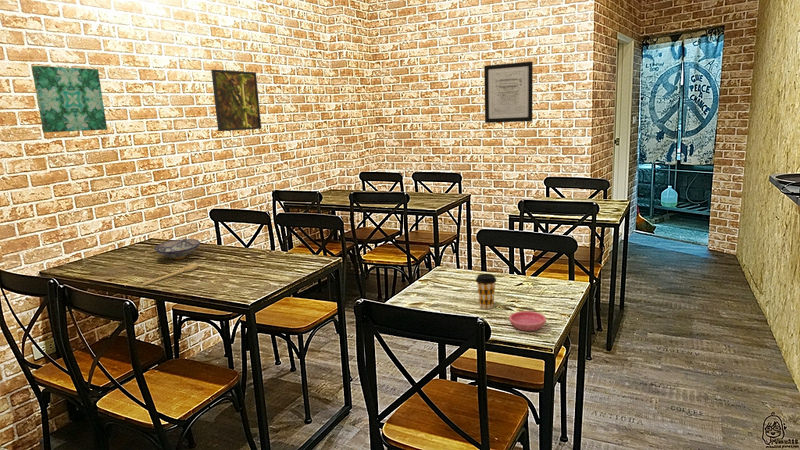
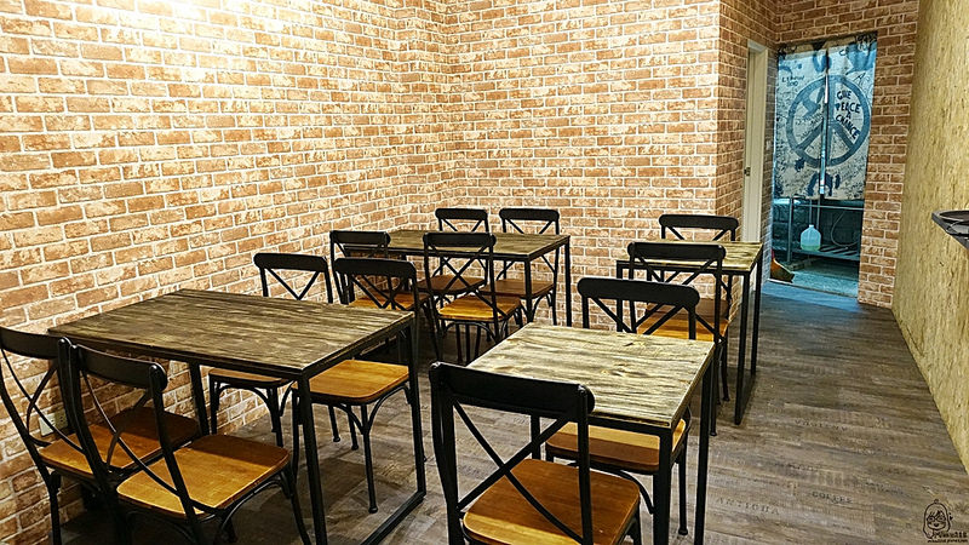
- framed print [210,69,262,132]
- wall art [31,65,108,133]
- bowl [154,238,201,260]
- coffee cup [475,273,498,310]
- saucer [508,310,547,332]
- wall art [483,61,534,124]
- spoon [141,263,199,286]
